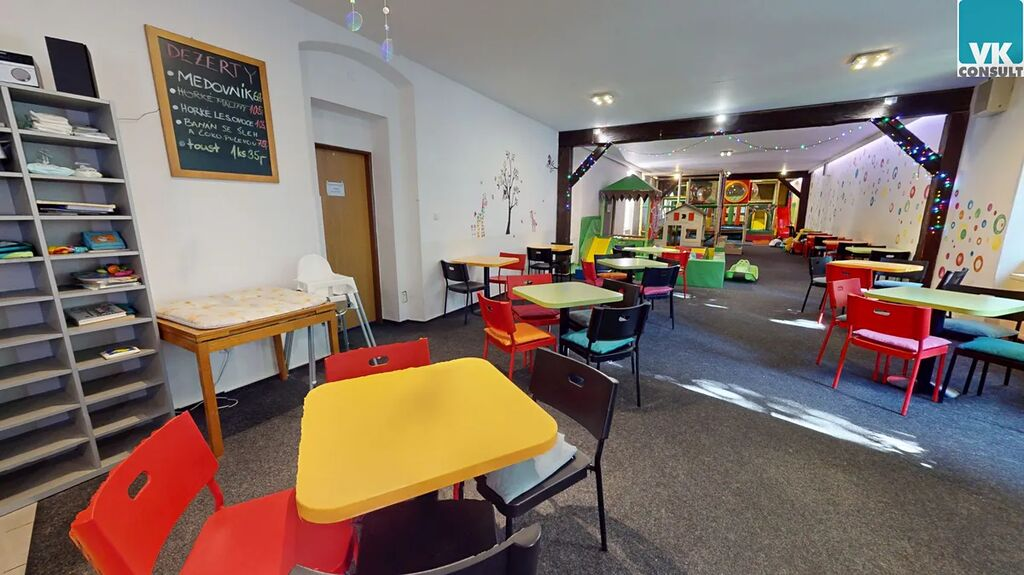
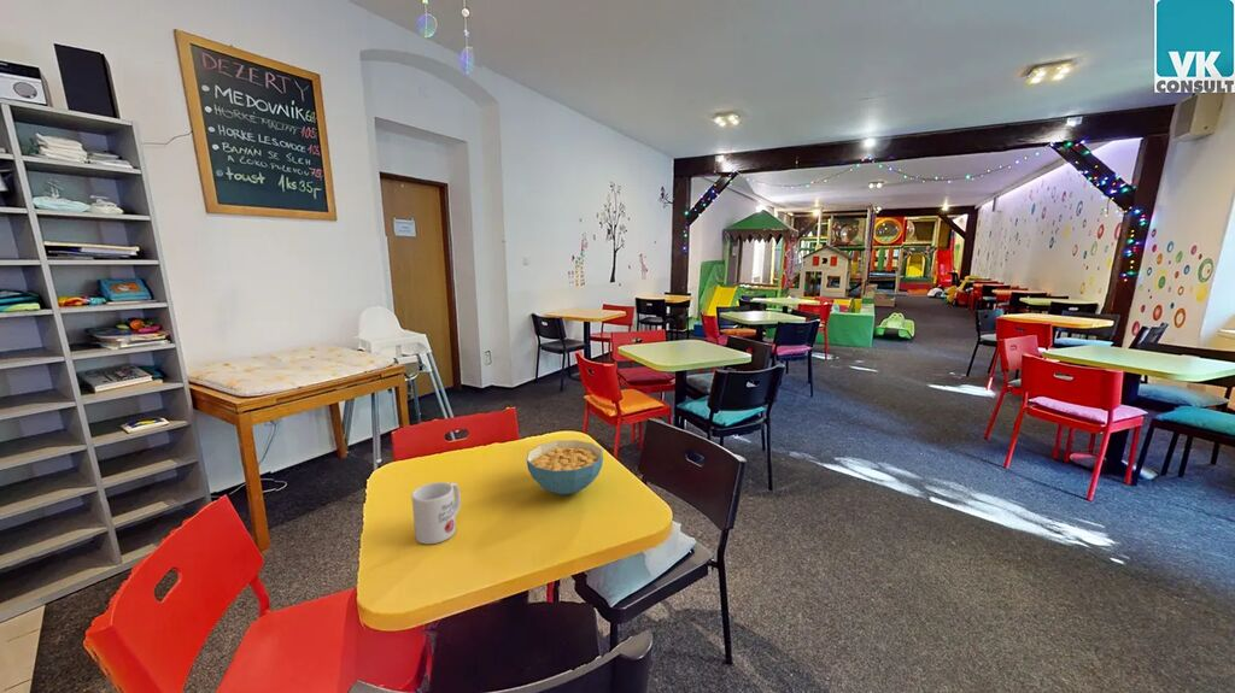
+ mug [410,481,462,545]
+ cereal bowl [526,439,604,495]
